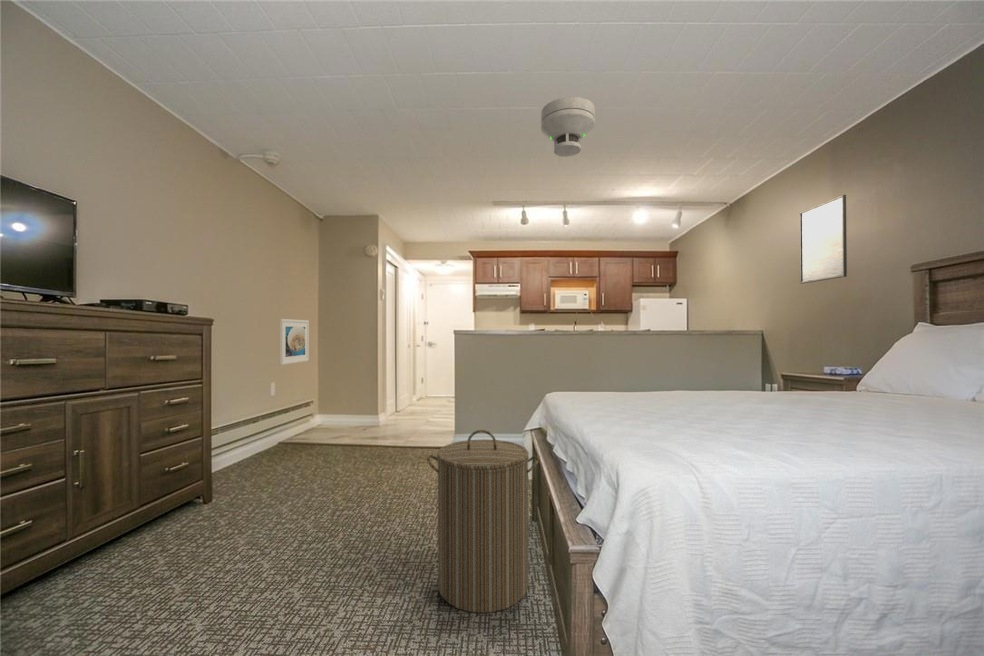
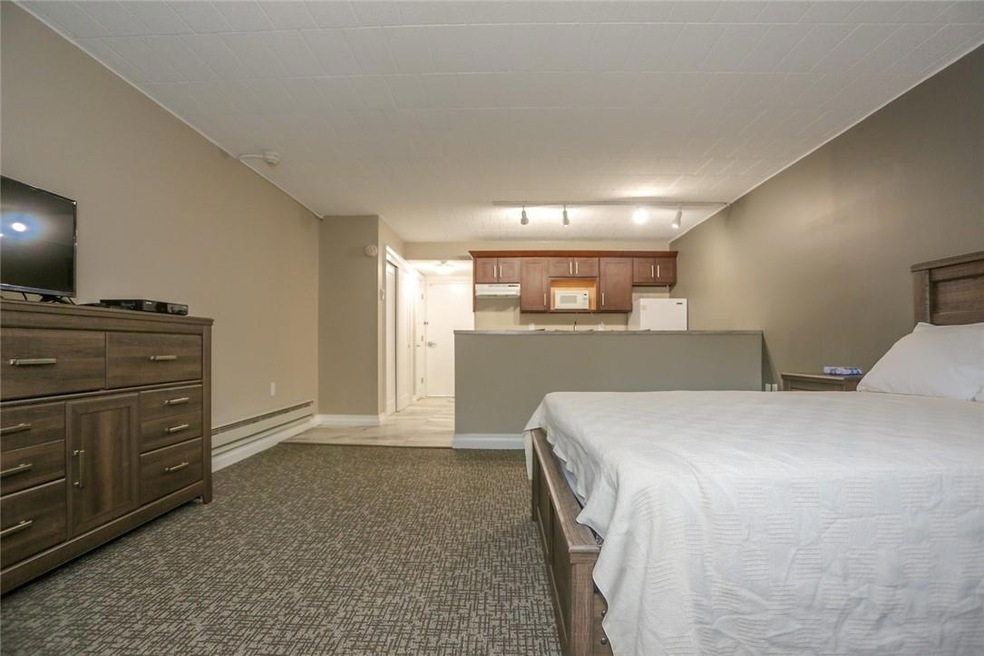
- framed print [279,318,310,366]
- smoke detector [540,96,596,158]
- laundry hamper [426,429,541,614]
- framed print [799,194,848,285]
